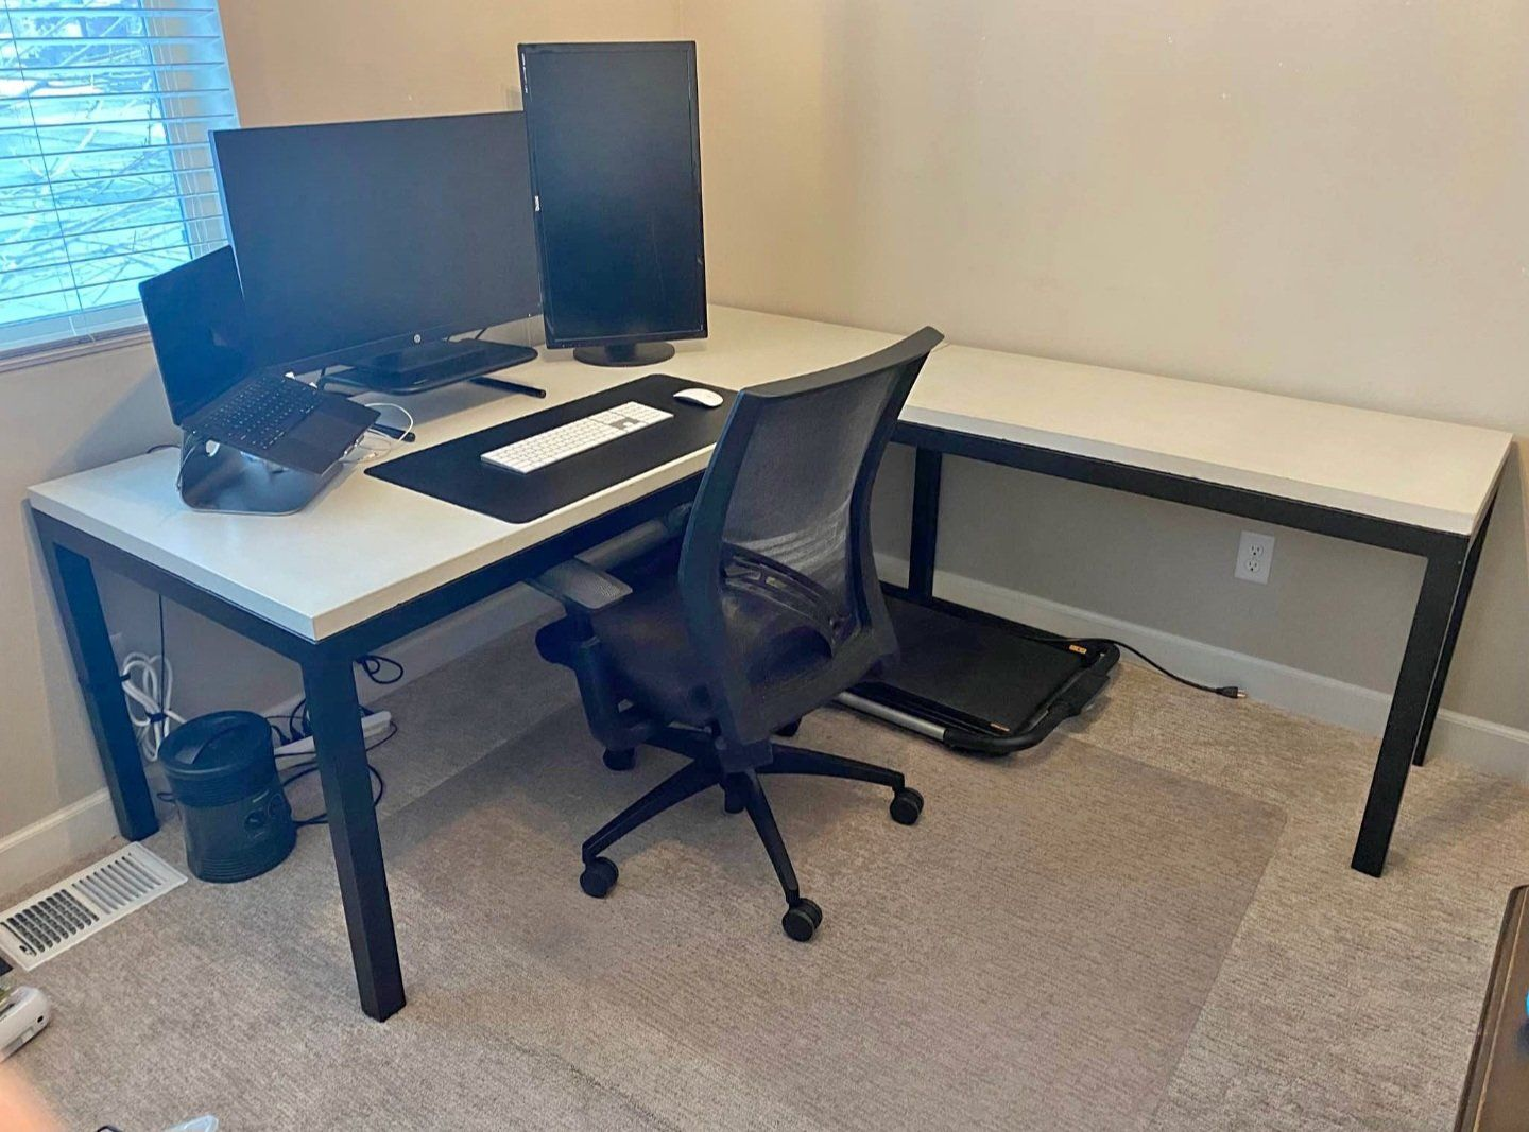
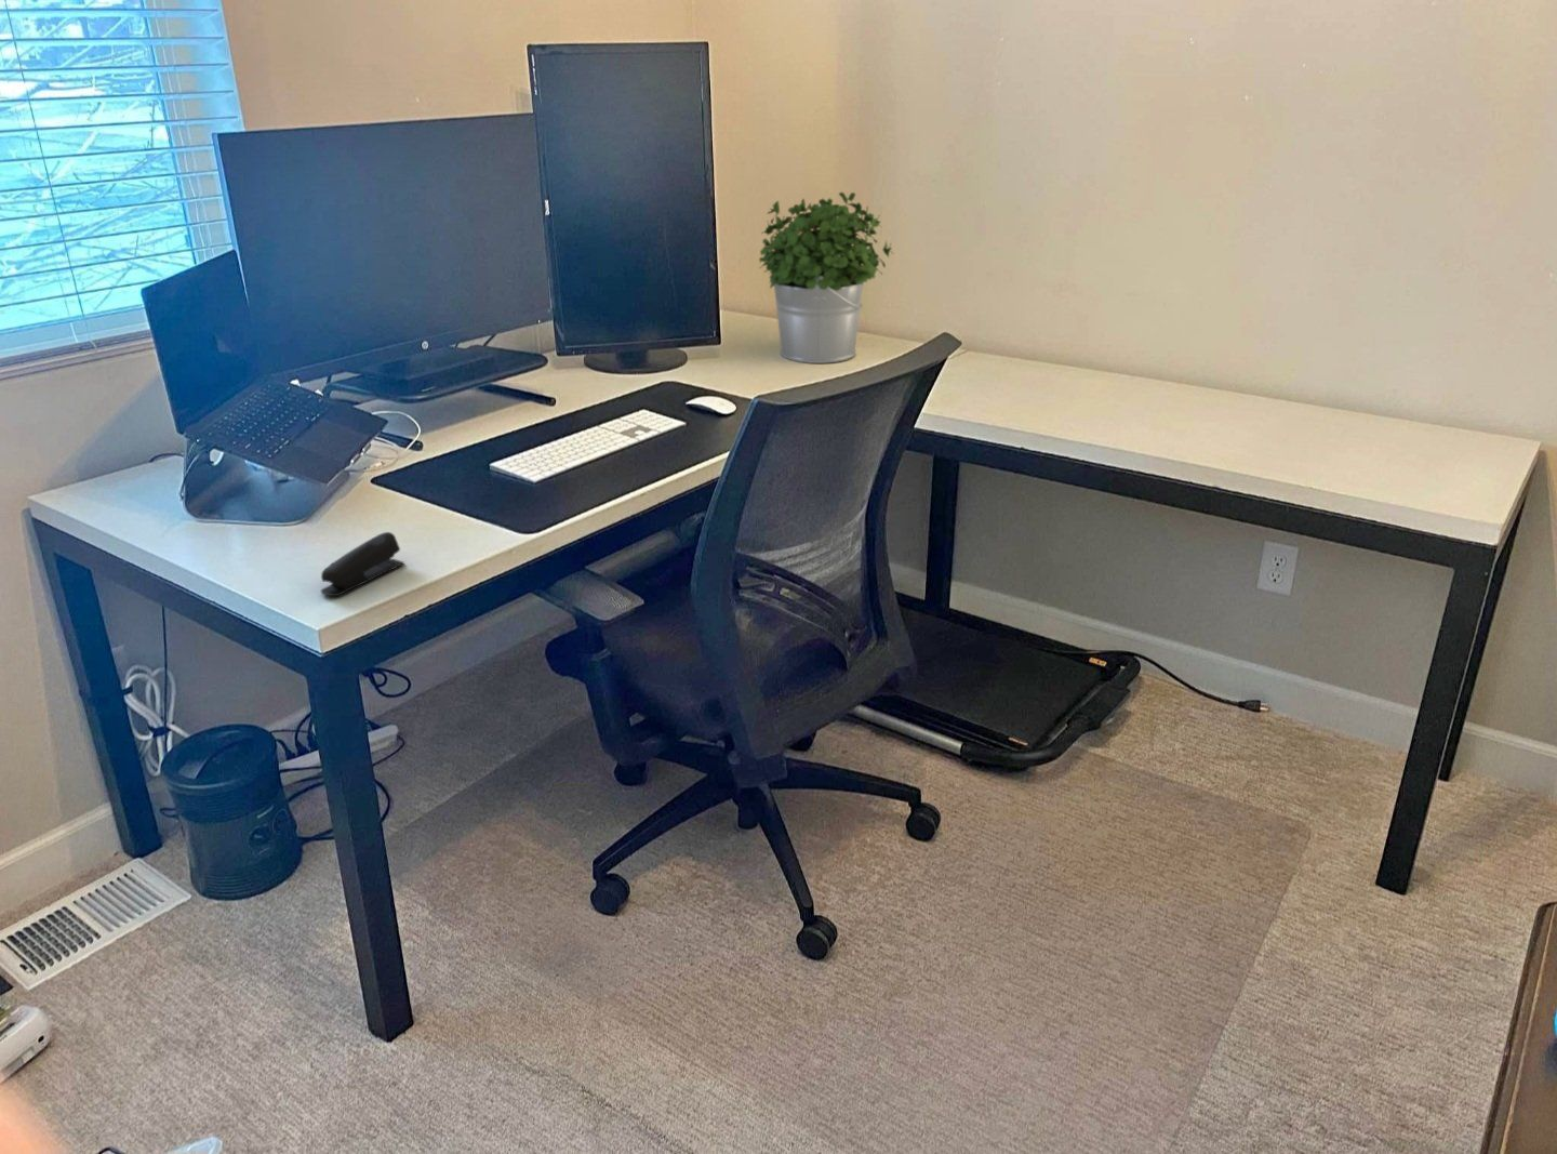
+ stapler [320,531,406,598]
+ potted plant [759,192,895,365]
